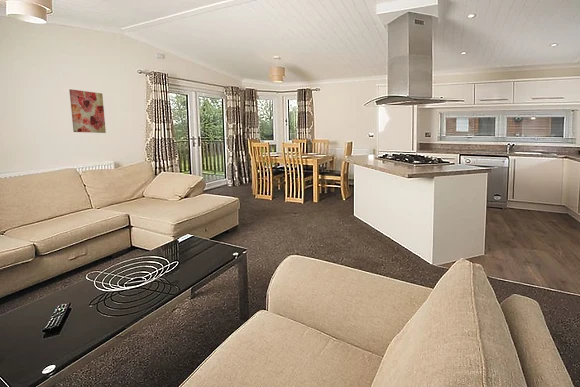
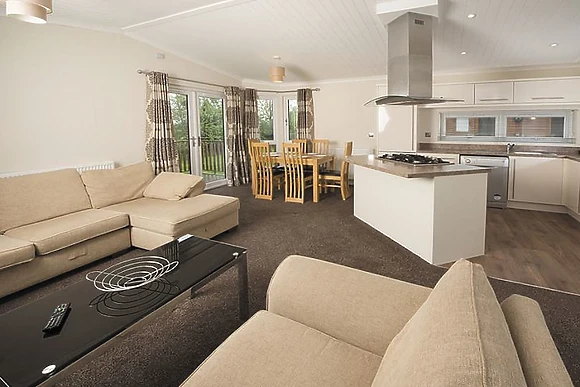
- wall art [68,88,107,134]
